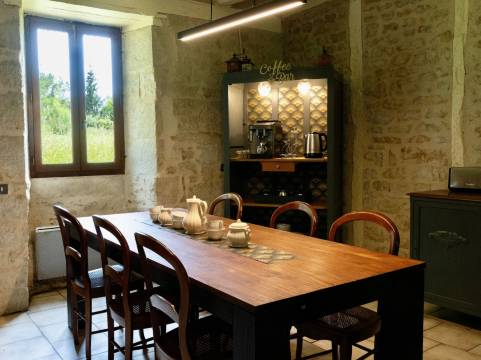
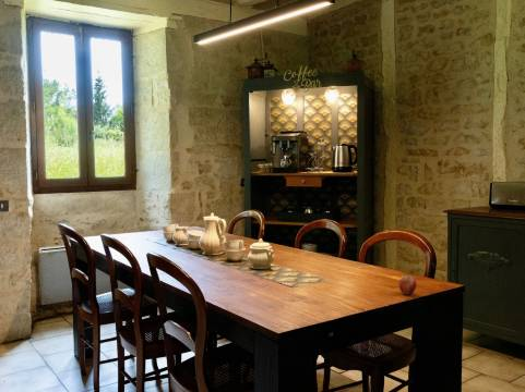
+ apple [397,274,418,296]
